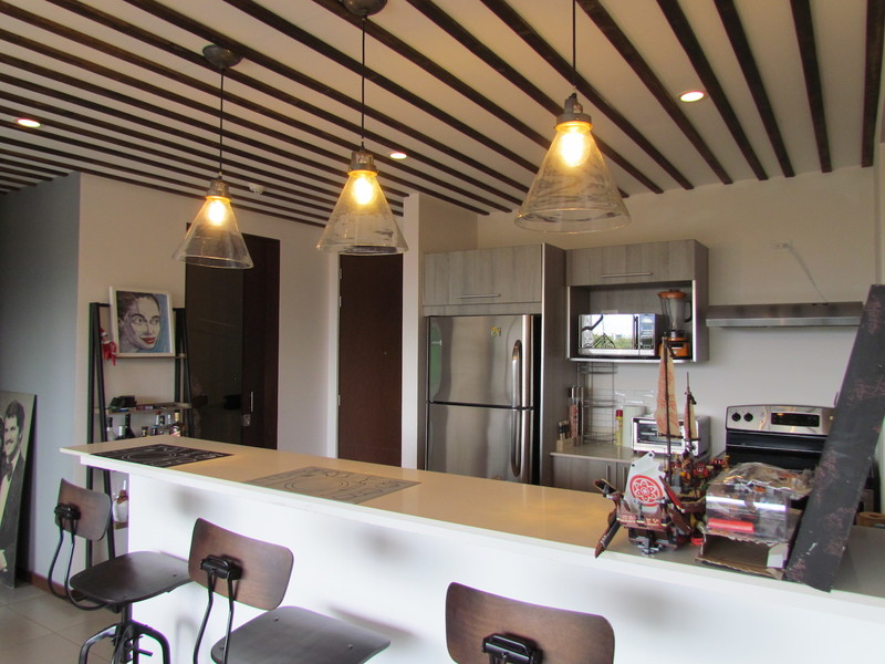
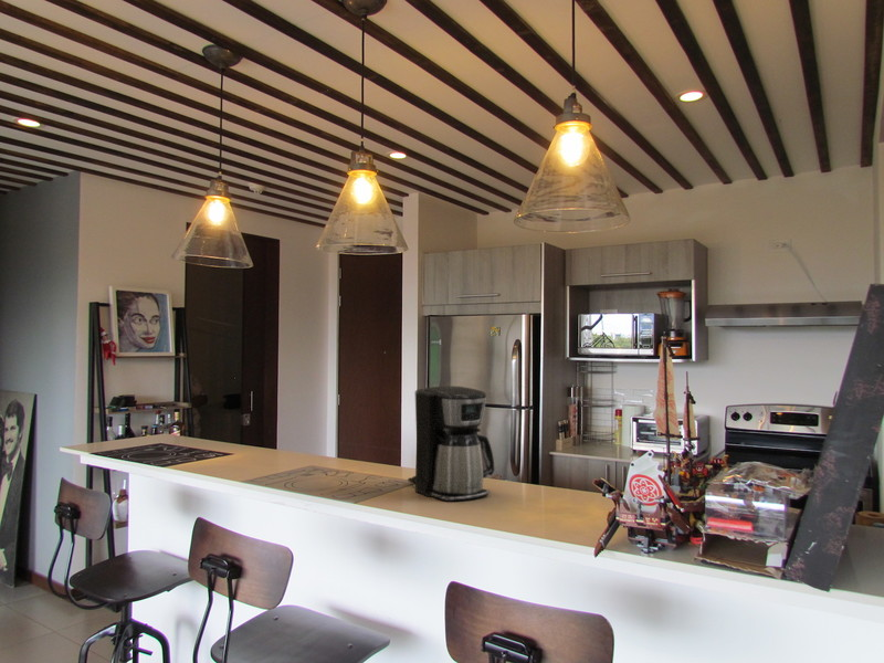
+ coffee maker [407,386,495,503]
